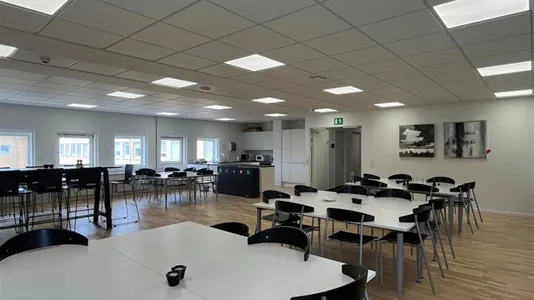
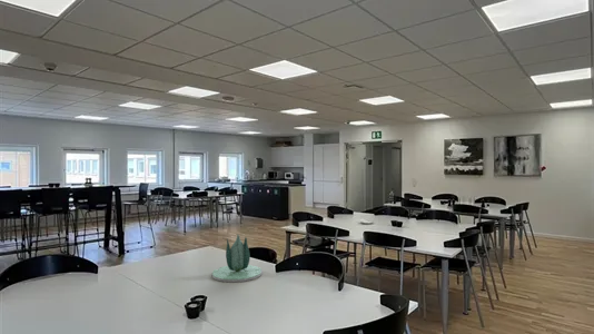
+ succulent plant [211,234,264,283]
